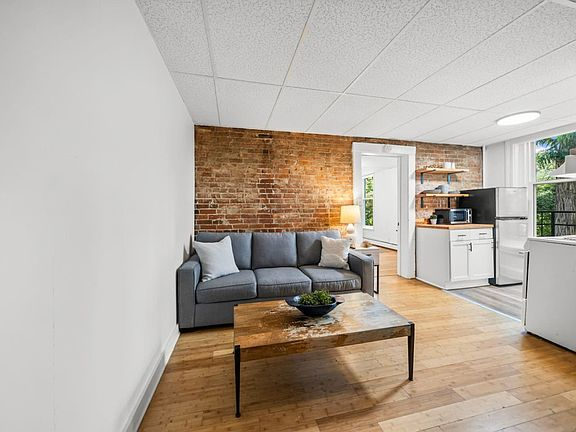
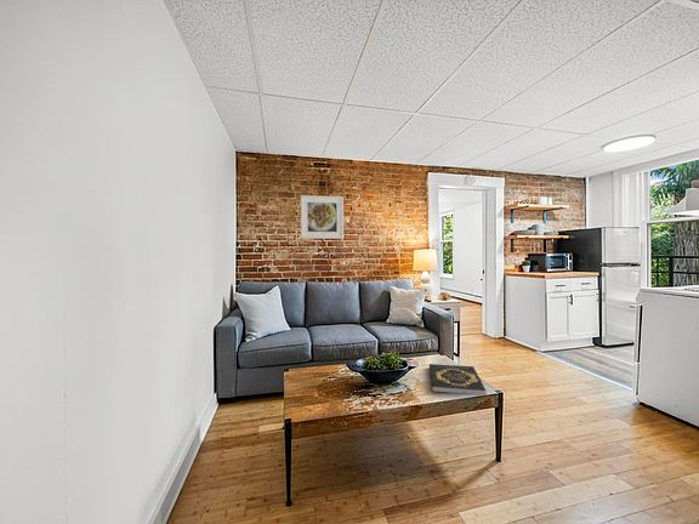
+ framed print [300,194,345,240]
+ book [428,363,488,397]
